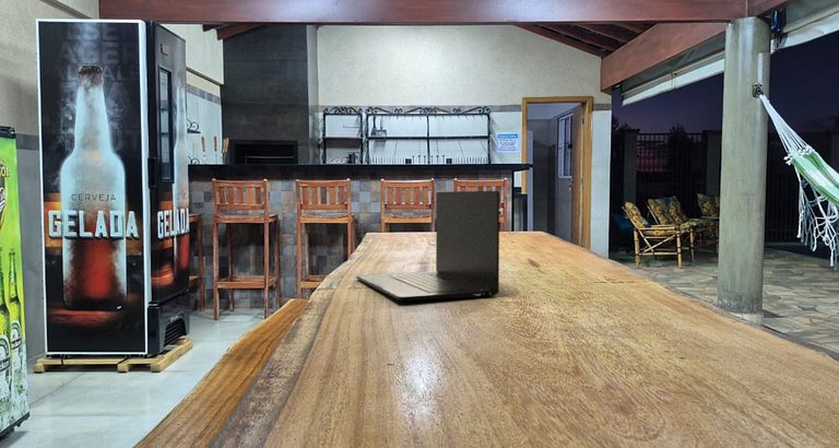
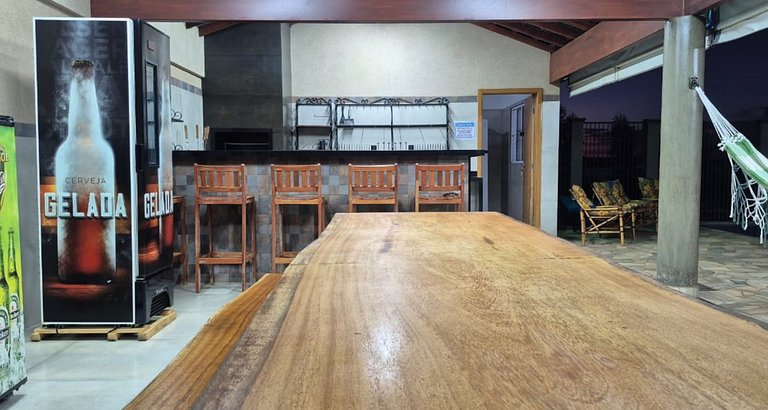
- laptop [355,190,500,302]
